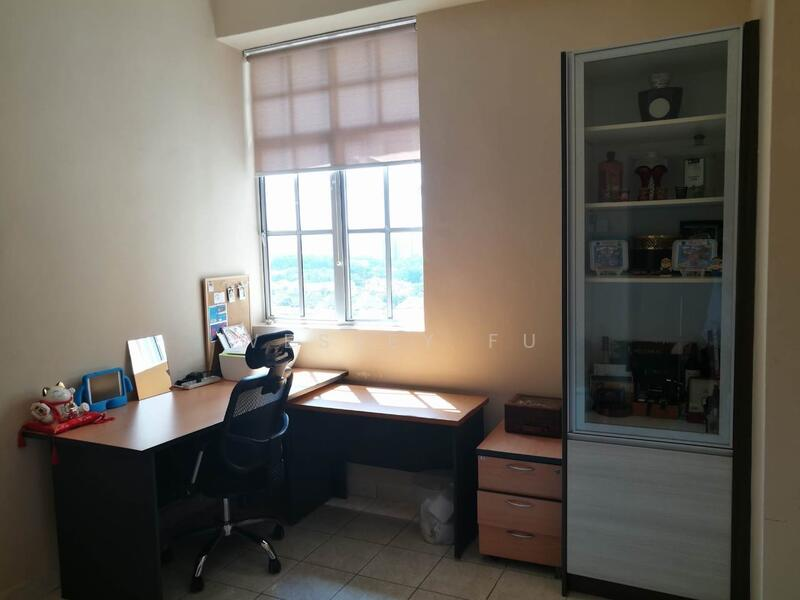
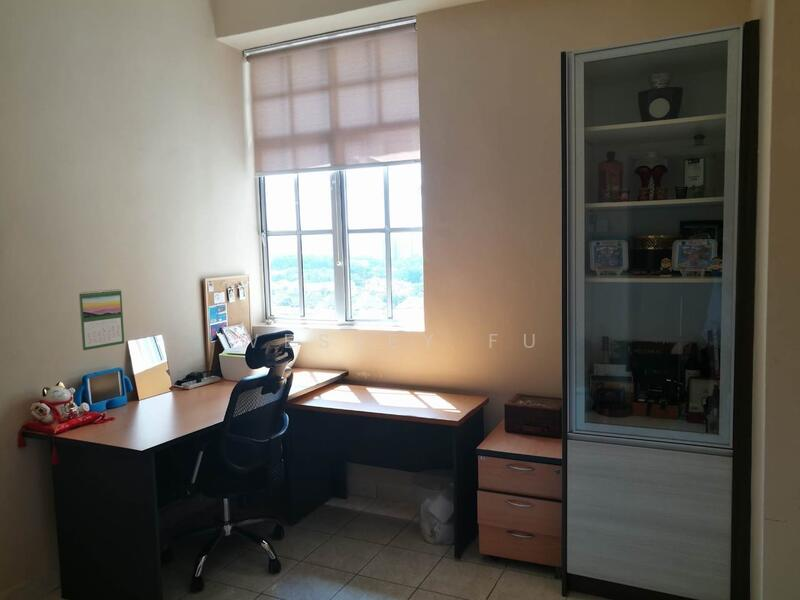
+ calendar [78,288,125,351]
